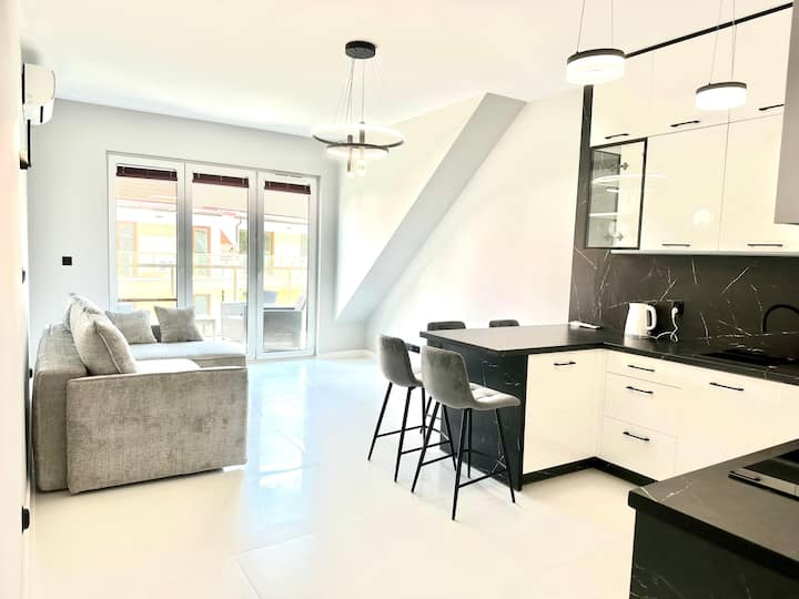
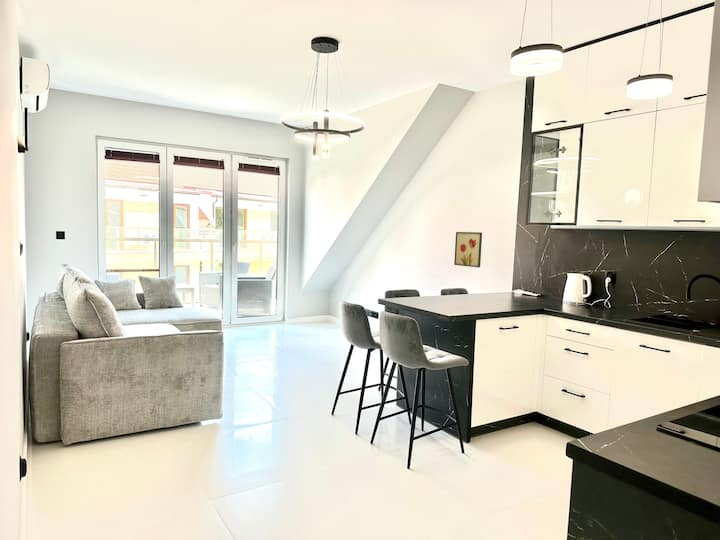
+ wall art [453,231,483,268]
